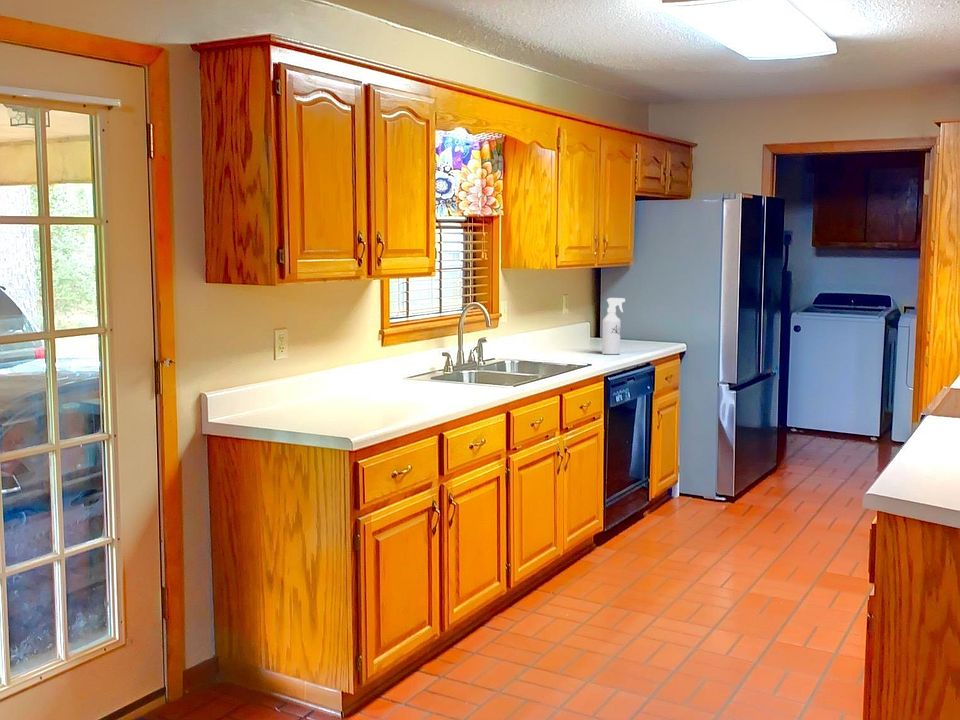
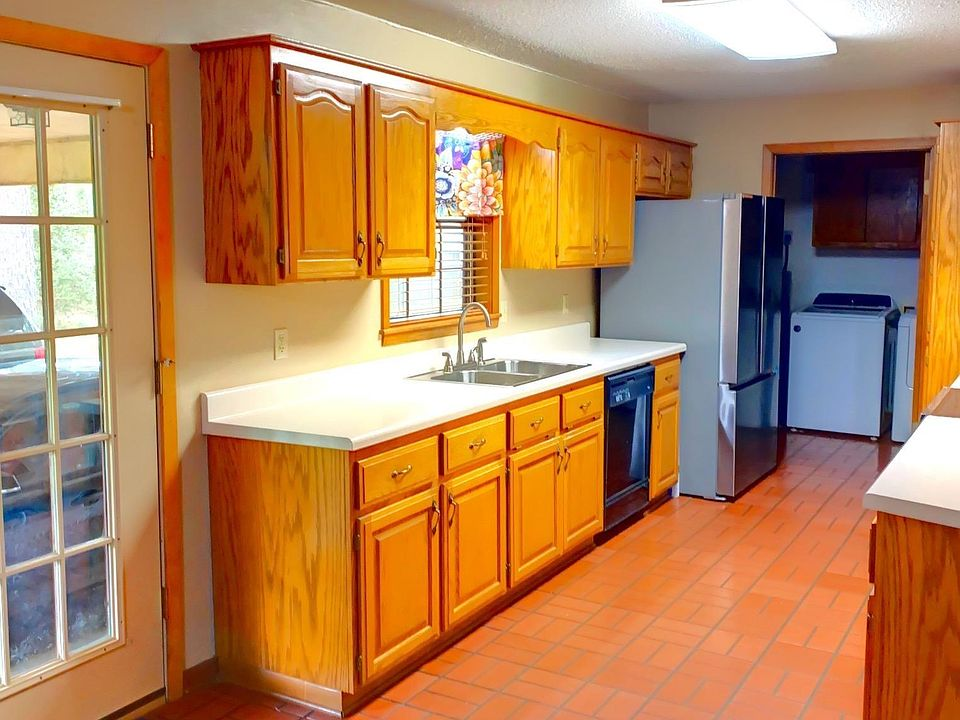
- spray bottle [601,297,626,355]
